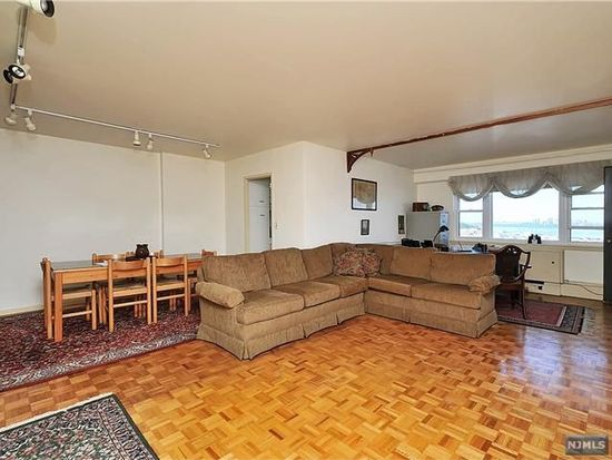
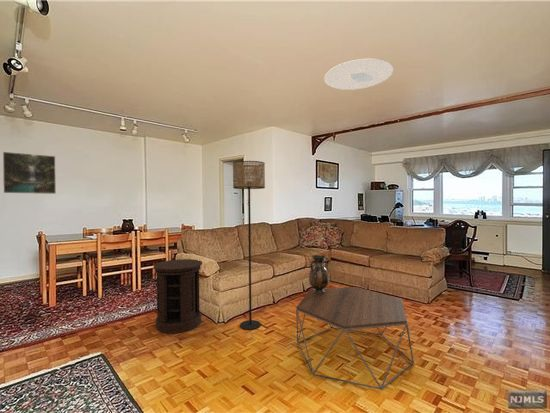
+ side table [152,258,203,334]
+ coffee table [295,286,415,391]
+ ceiling light [323,58,394,91]
+ vase [308,254,330,294]
+ floor lamp [232,160,266,331]
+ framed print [2,151,57,195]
